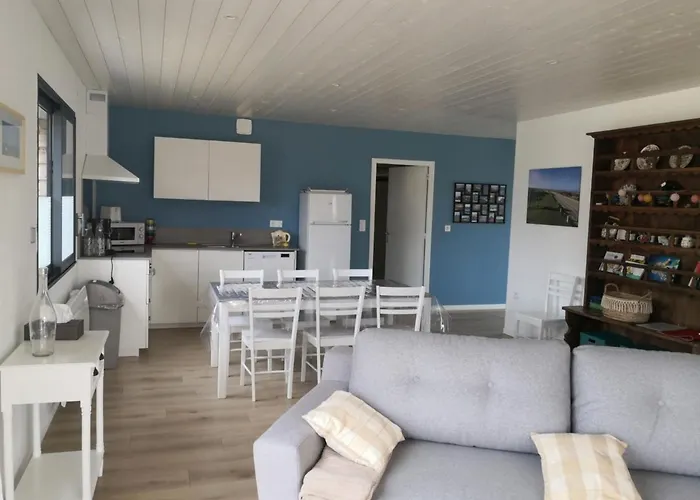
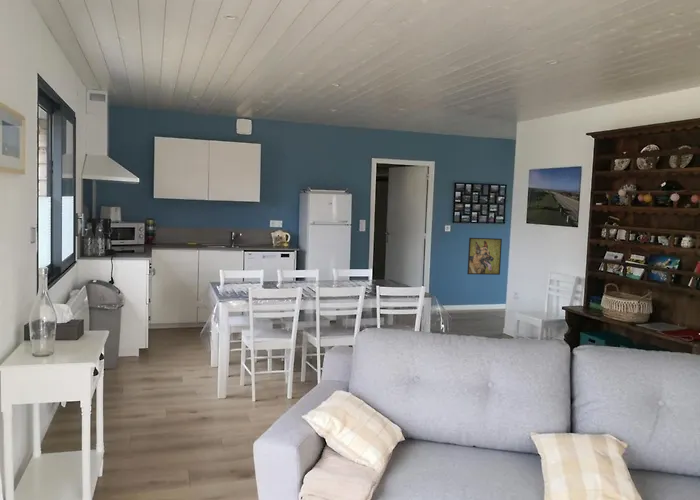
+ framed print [466,237,503,276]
